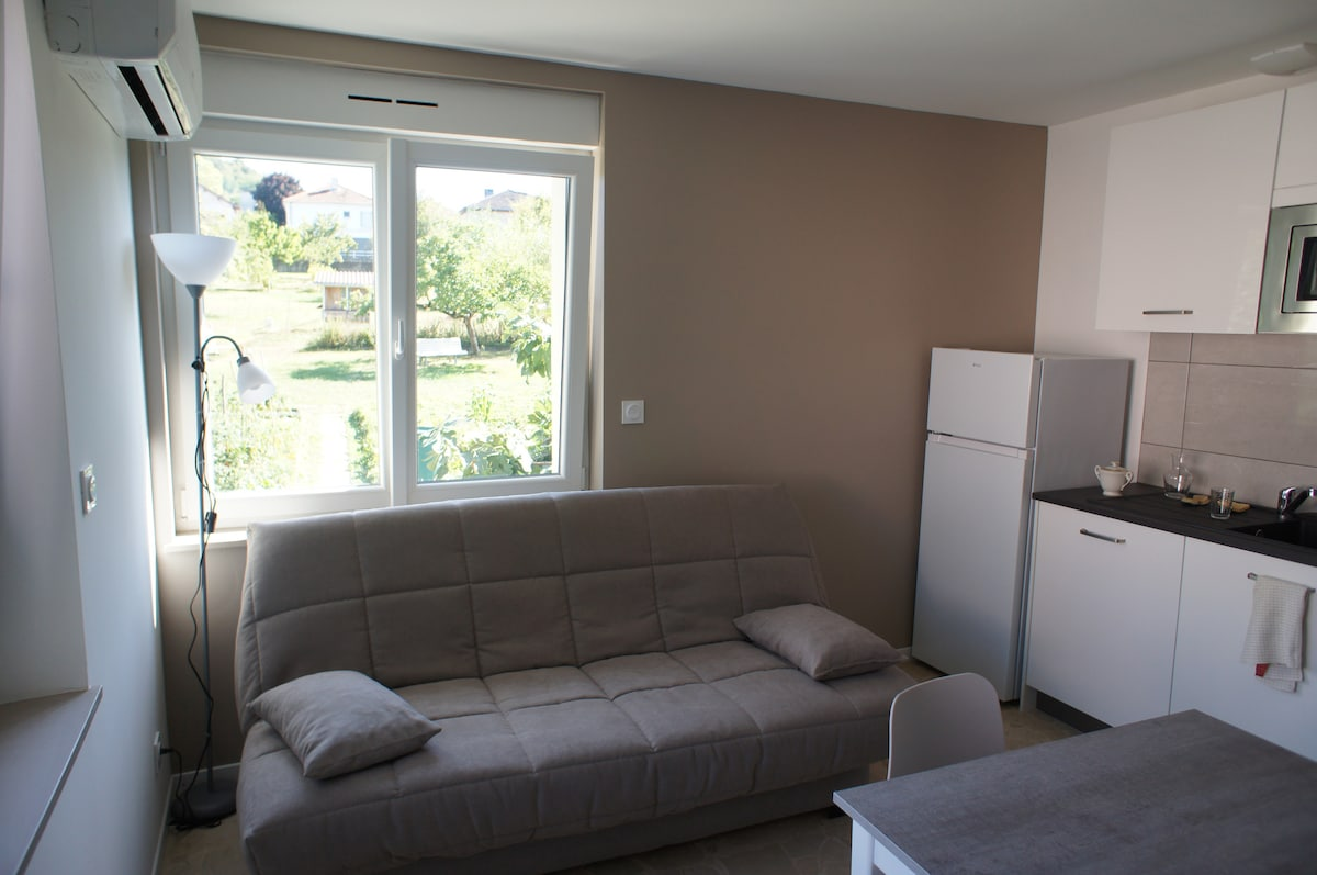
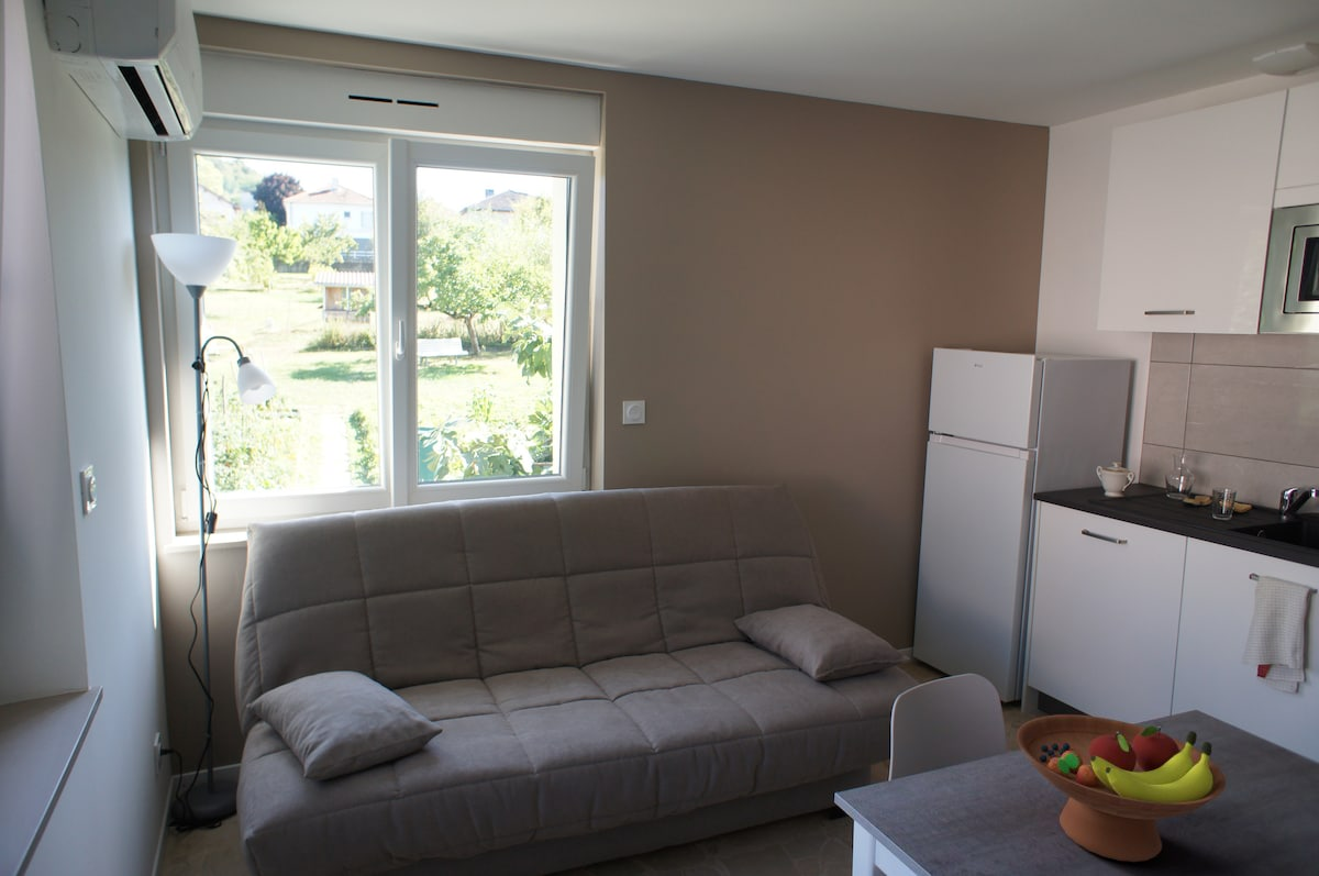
+ fruit bowl [1016,713,1227,863]
